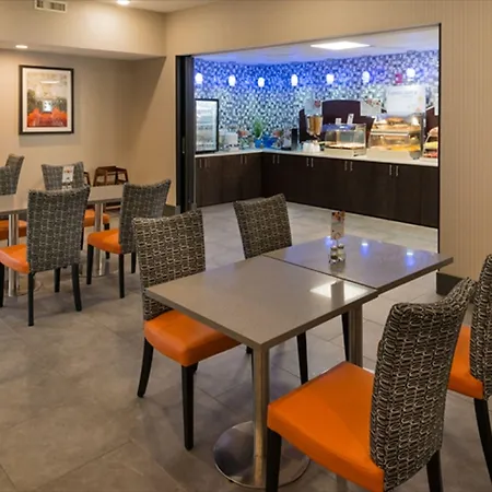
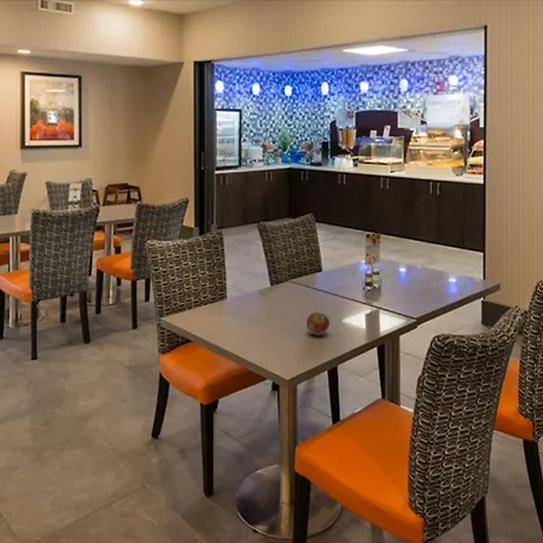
+ fruit [305,311,331,337]
